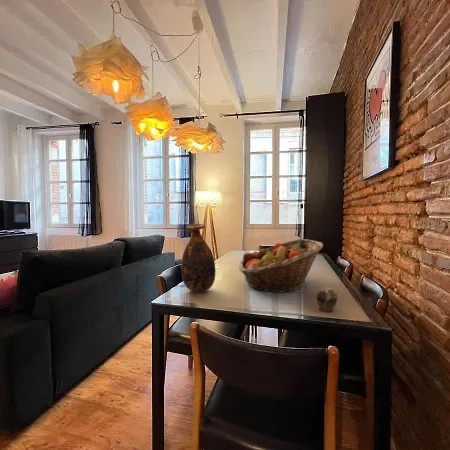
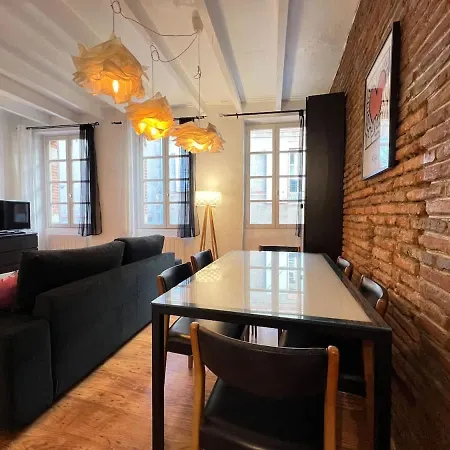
- vase [180,223,217,293]
- decorative egg [315,286,338,313]
- fruit basket [238,238,324,294]
